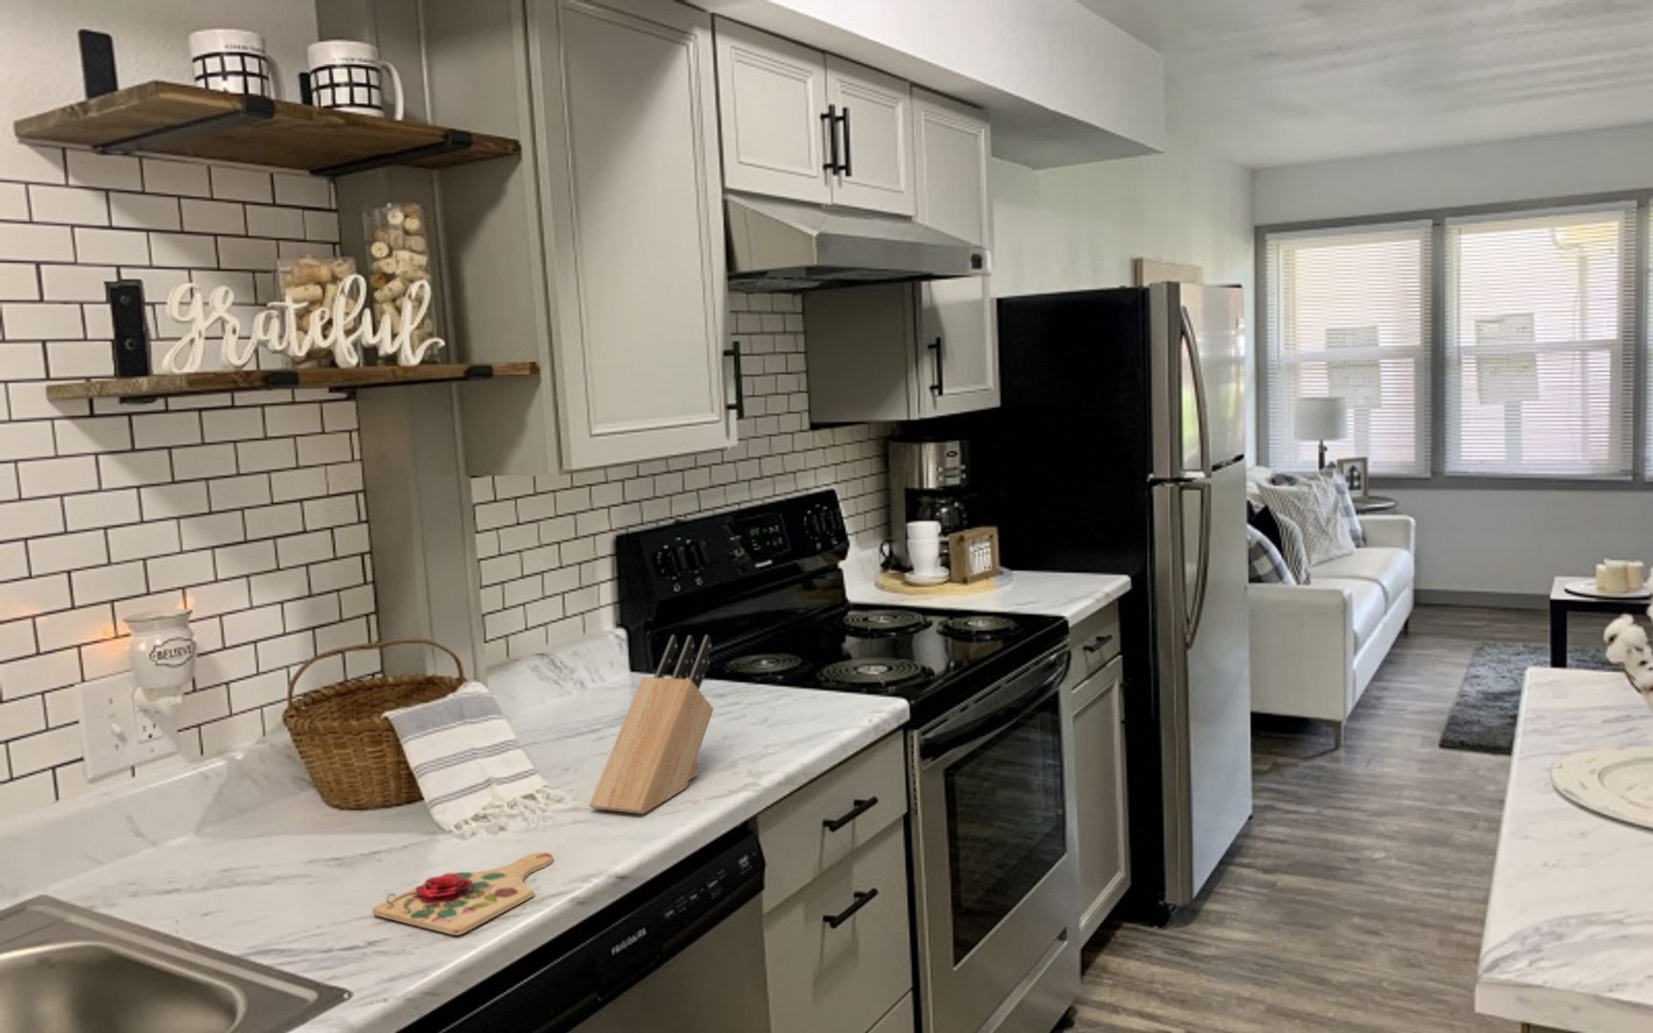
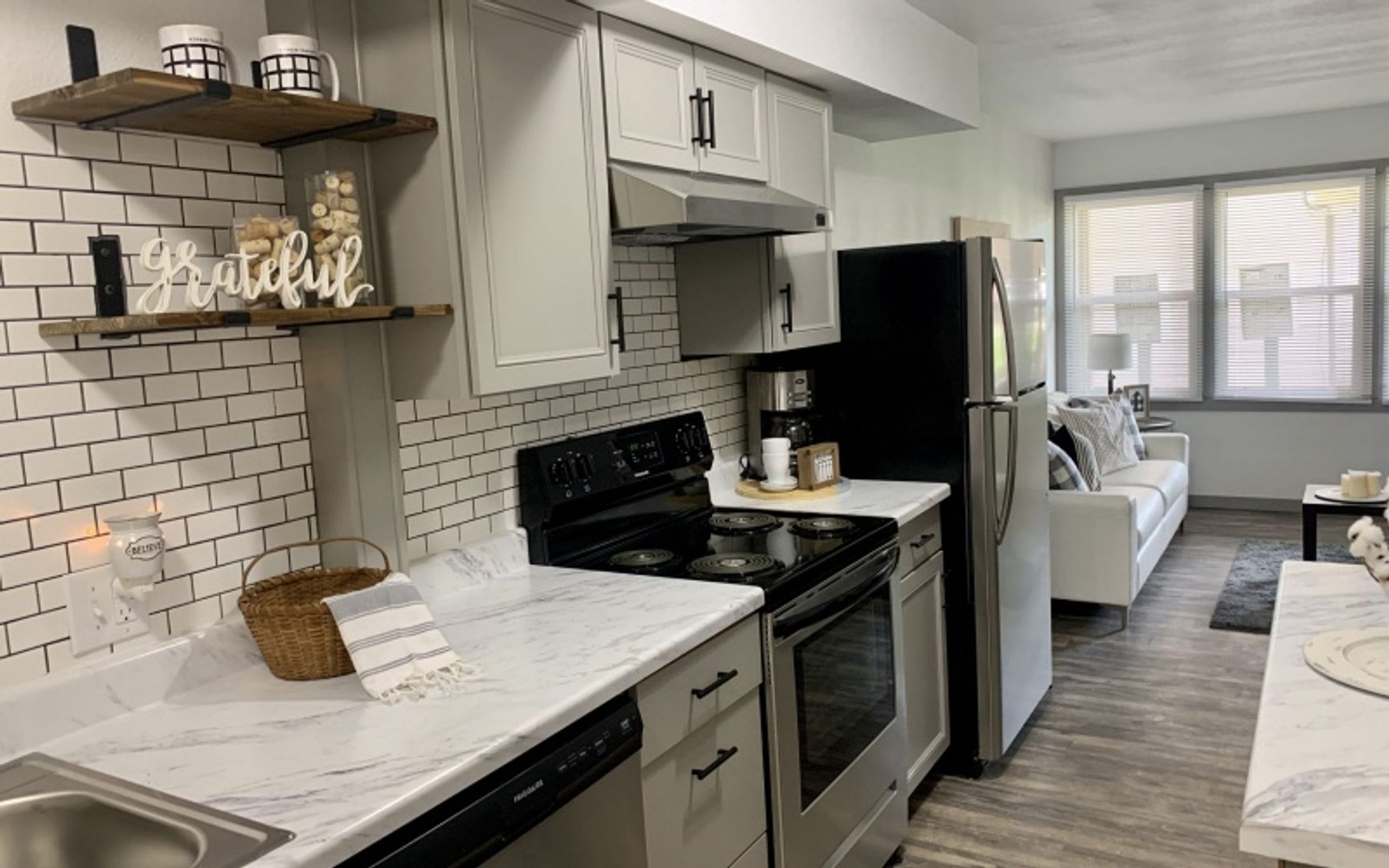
- knife block [588,634,714,815]
- cutting board [371,851,553,935]
